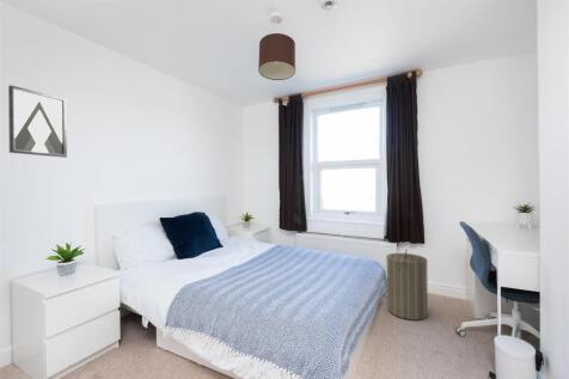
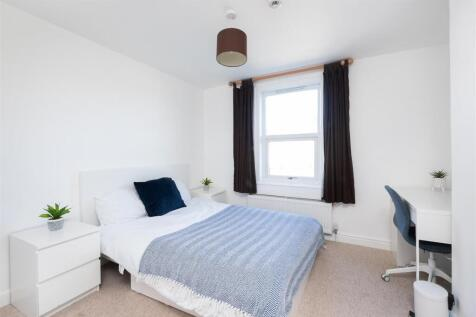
- wall art [7,84,68,159]
- laundry hamper [385,247,429,322]
